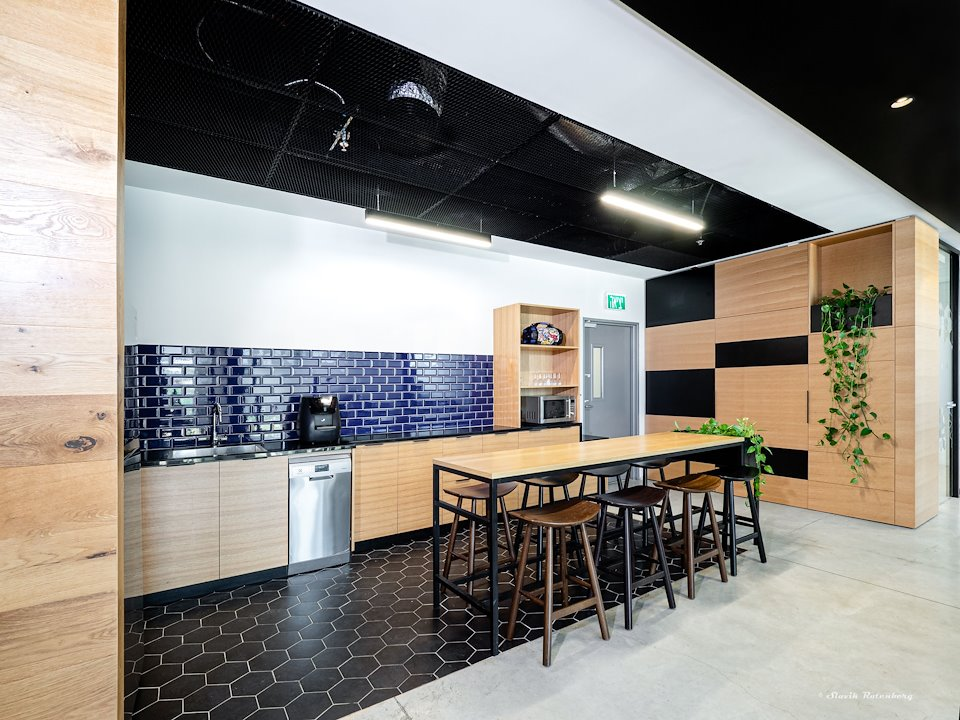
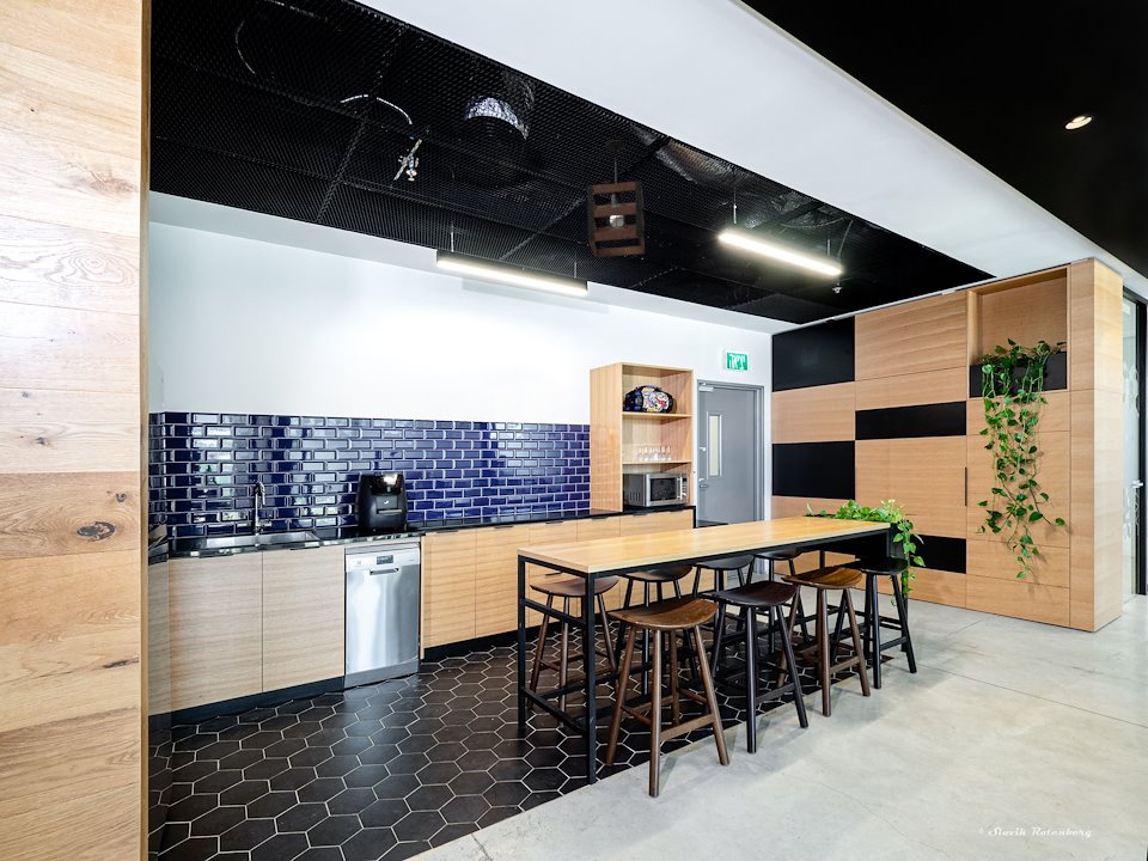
+ pendant light [586,139,646,258]
